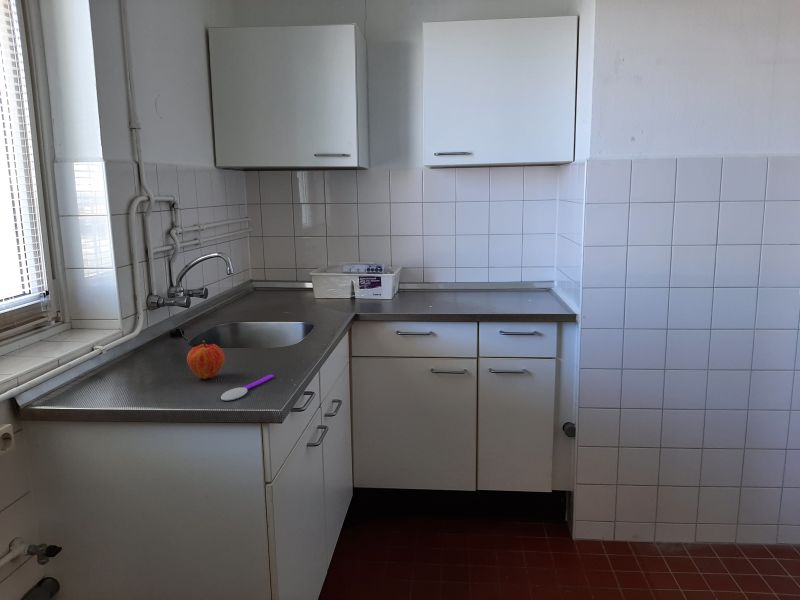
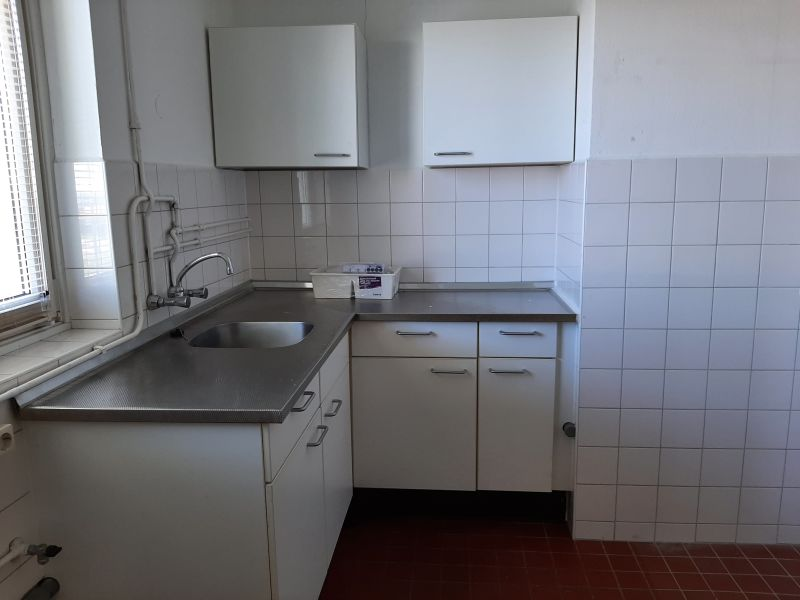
- fruit [186,340,226,380]
- spoon [220,374,275,401]
